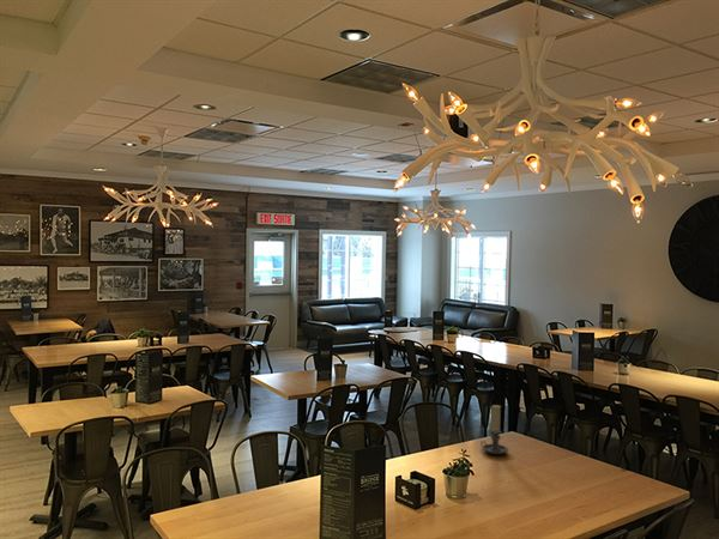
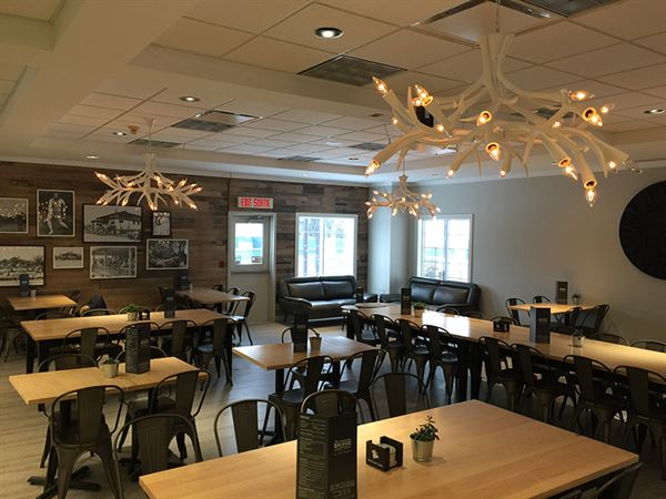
- candle holder [479,404,509,455]
